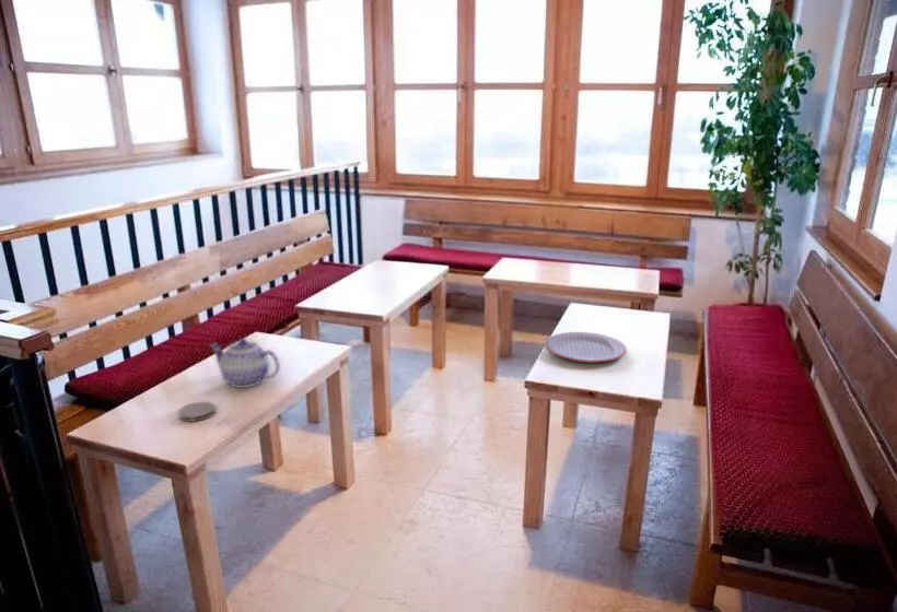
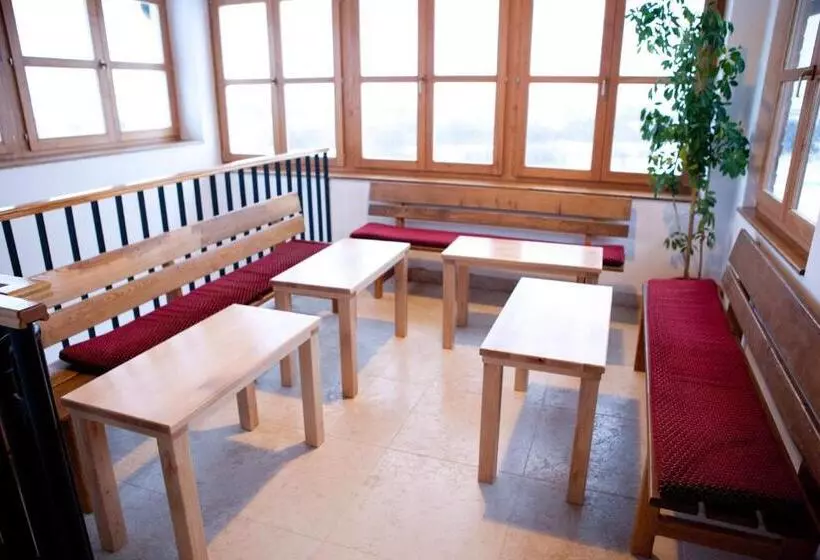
- teapot [208,337,281,389]
- plate [544,331,628,364]
- coaster [177,400,217,423]
